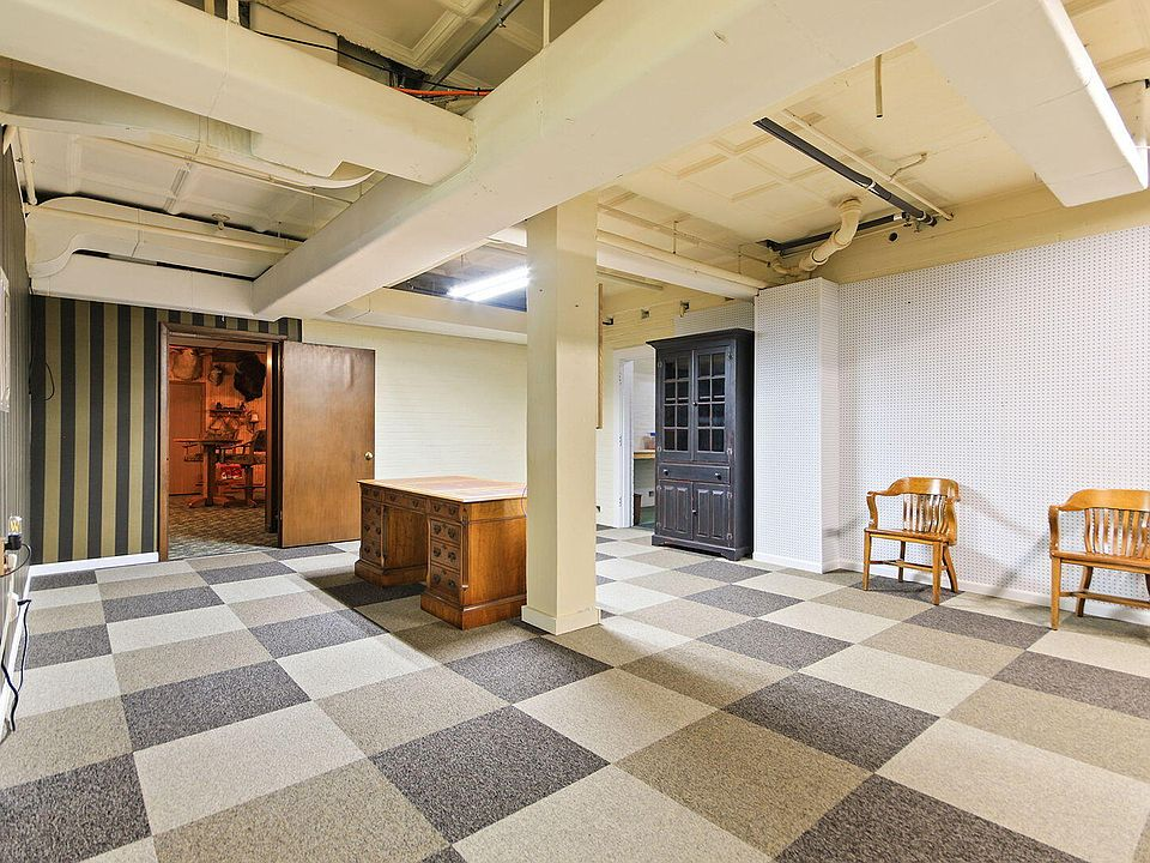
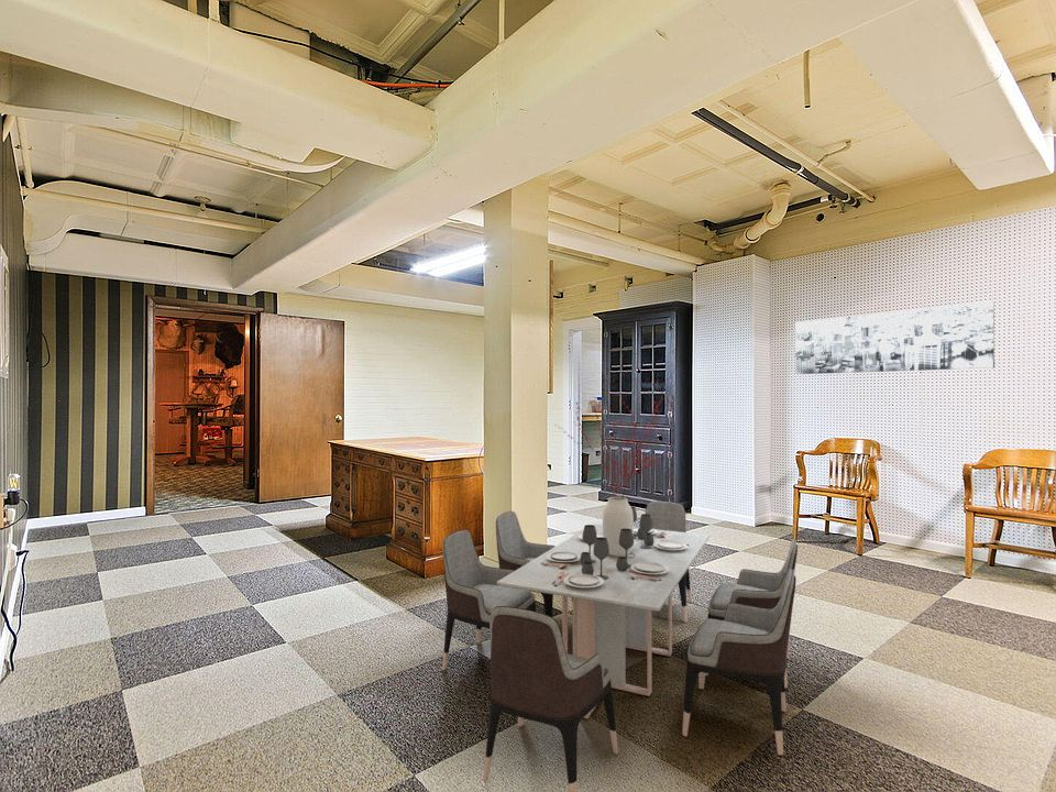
+ dining table [441,380,799,792]
+ wall art [794,300,996,375]
